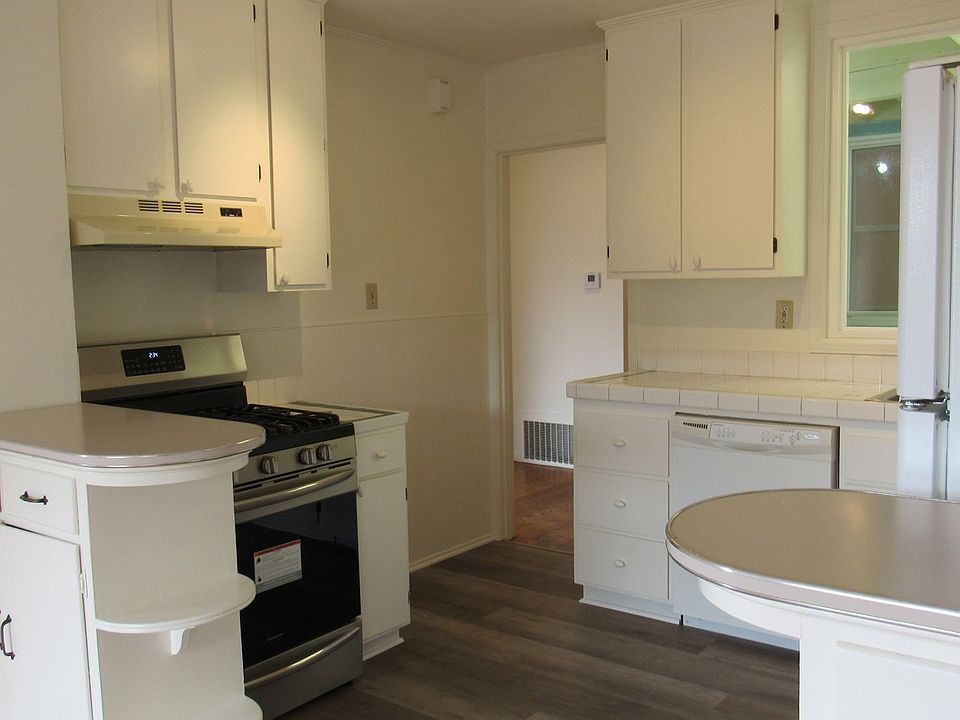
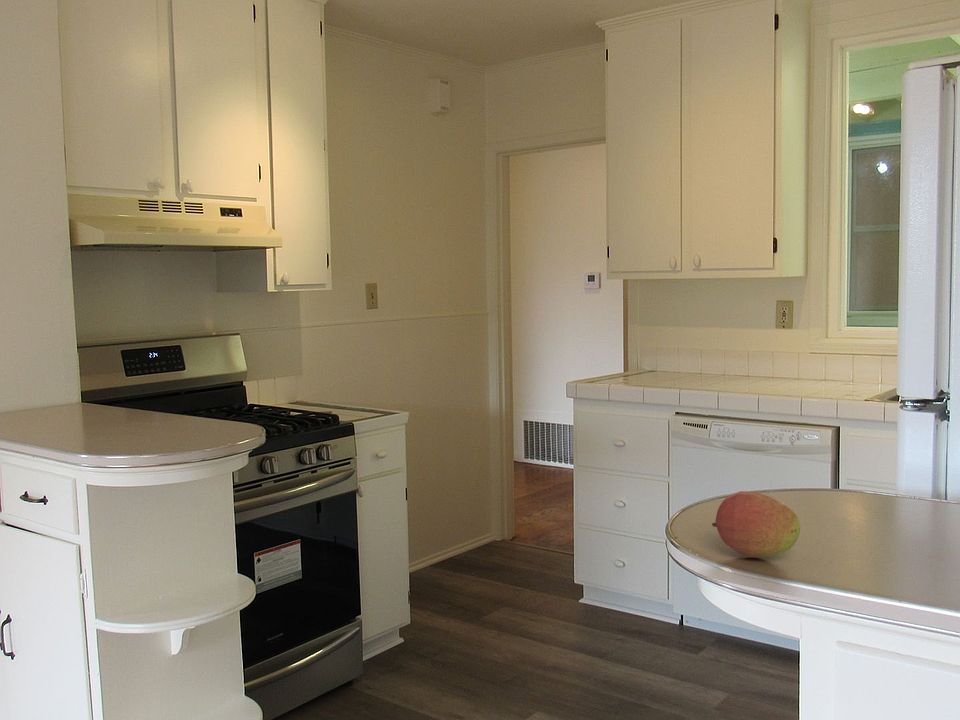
+ fruit [711,490,802,558]
